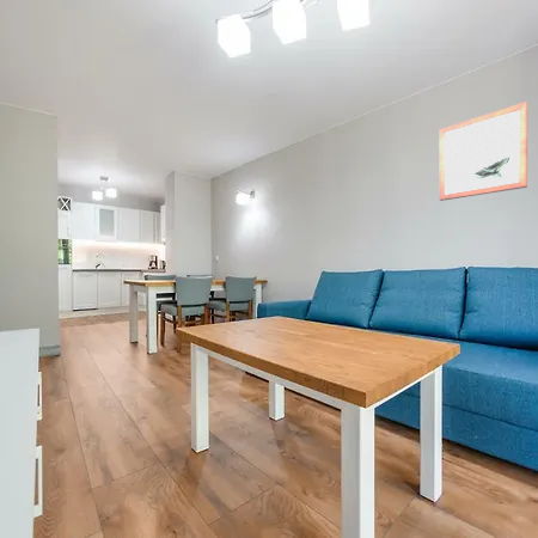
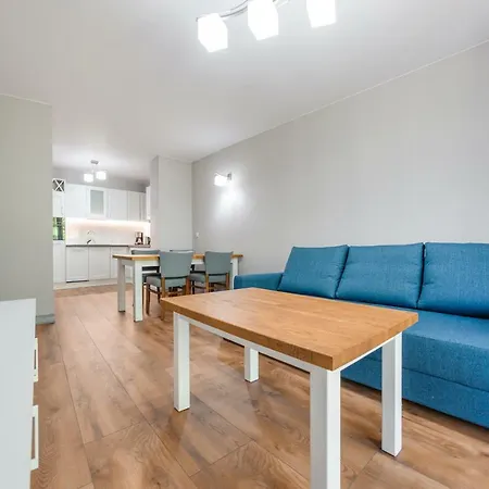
- wall art [439,100,528,202]
